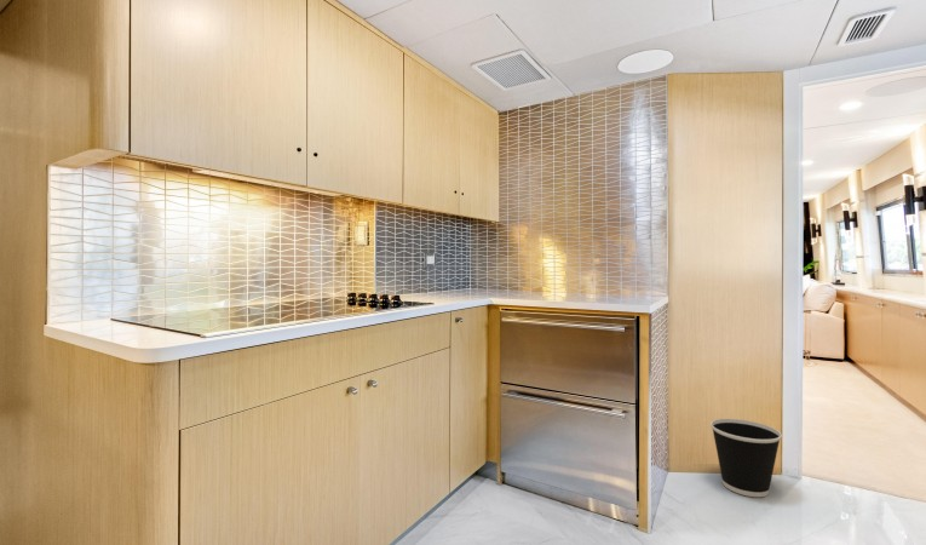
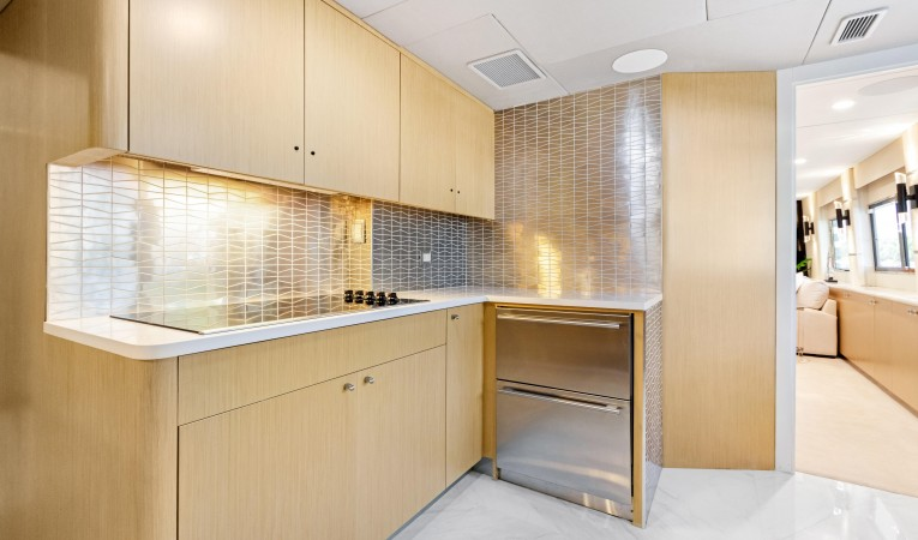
- wastebasket [709,418,783,498]
